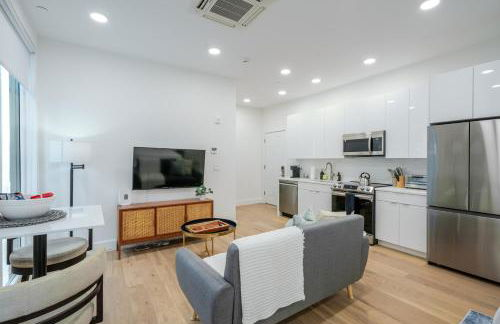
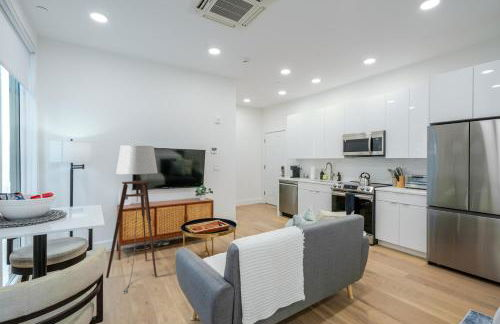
+ floor lamp [105,144,159,294]
